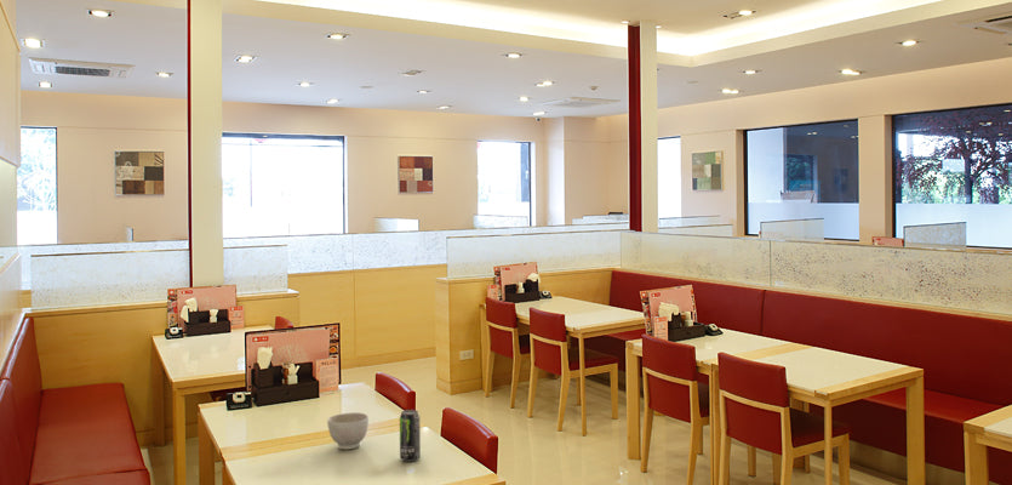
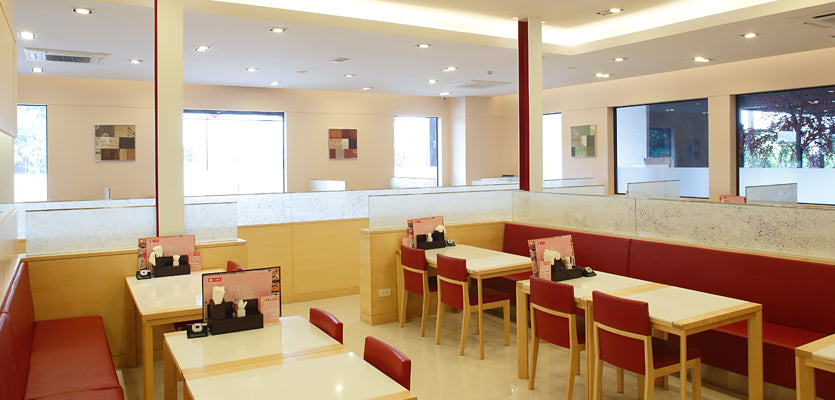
- bowl [326,412,370,451]
- beverage can [399,409,422,462]
